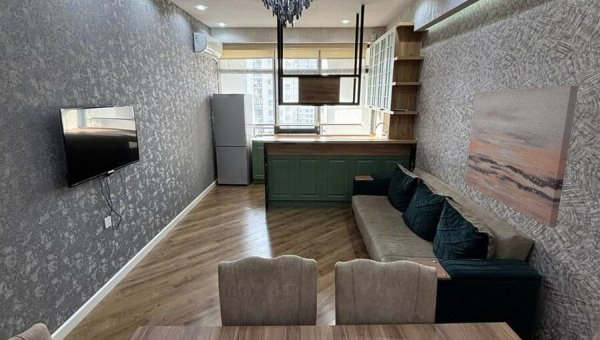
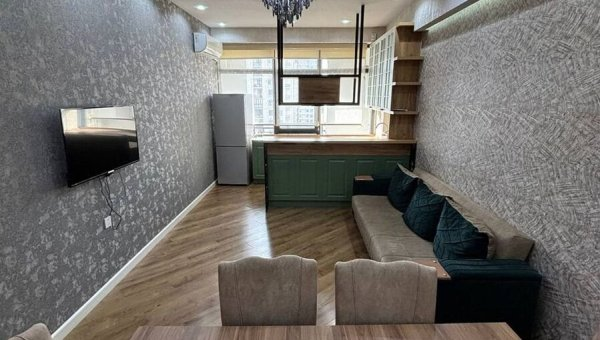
- wall art [465,85,579,228]
